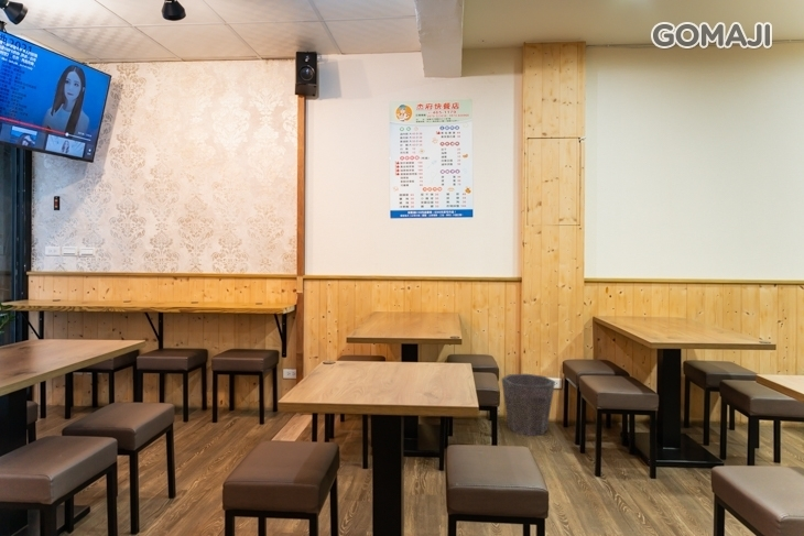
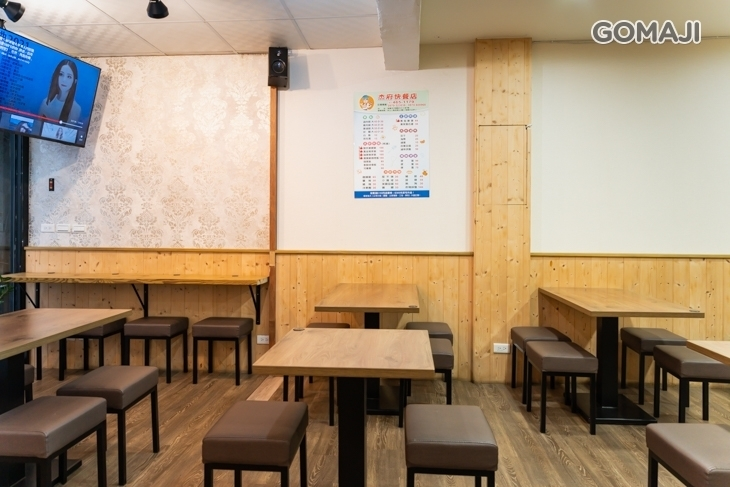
- waste bin [500,373,556,437]
